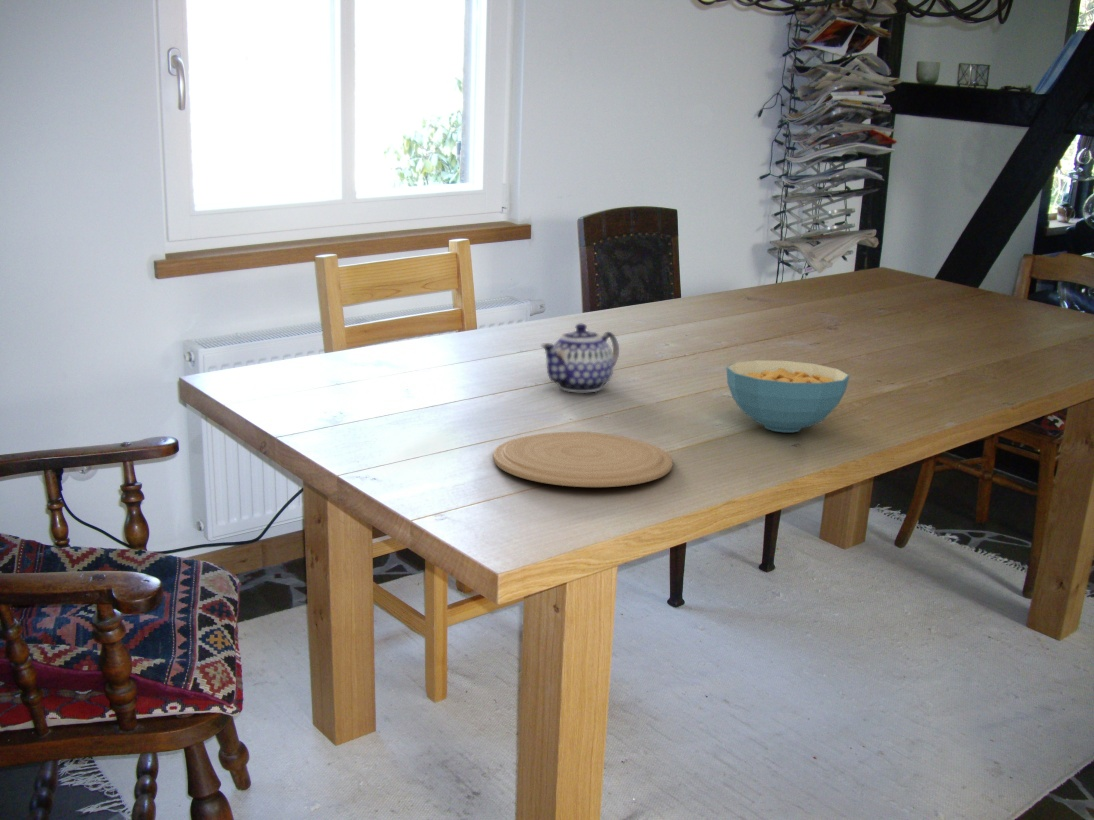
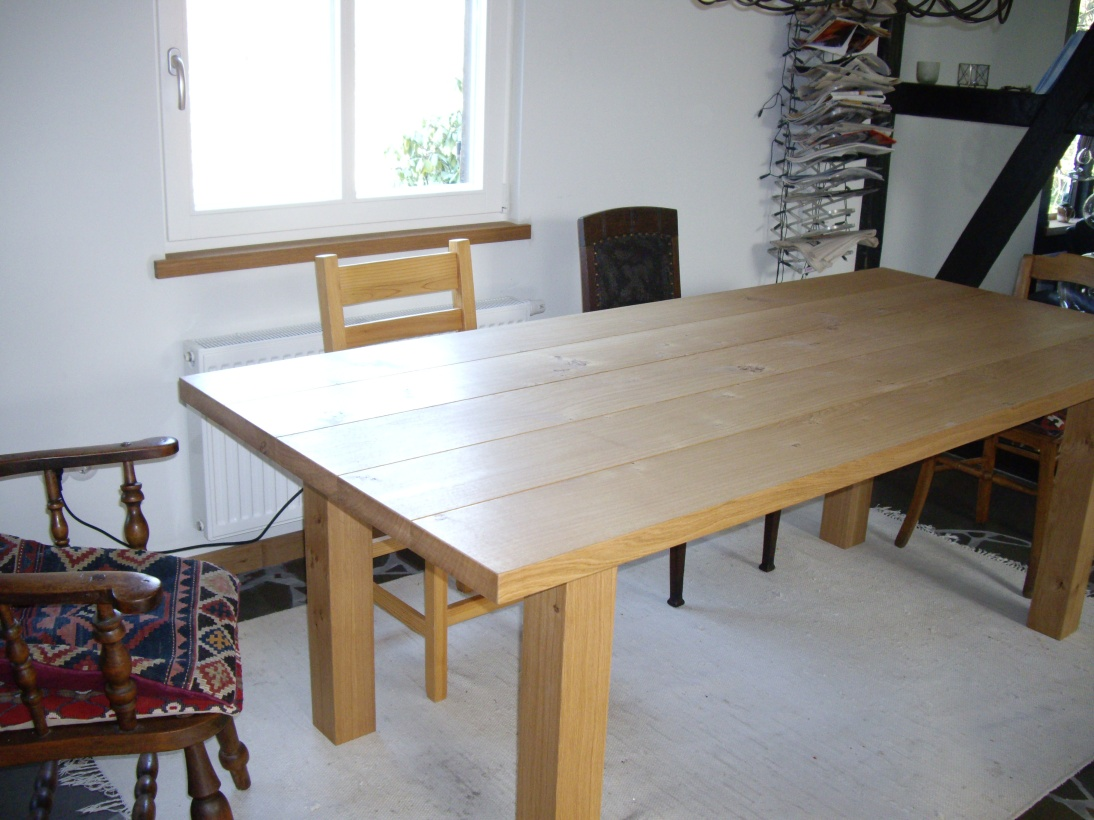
- plate [492,431,674,488]
- cereal bowl [725,359,850,433]
- teapot [540,323,620,393]
